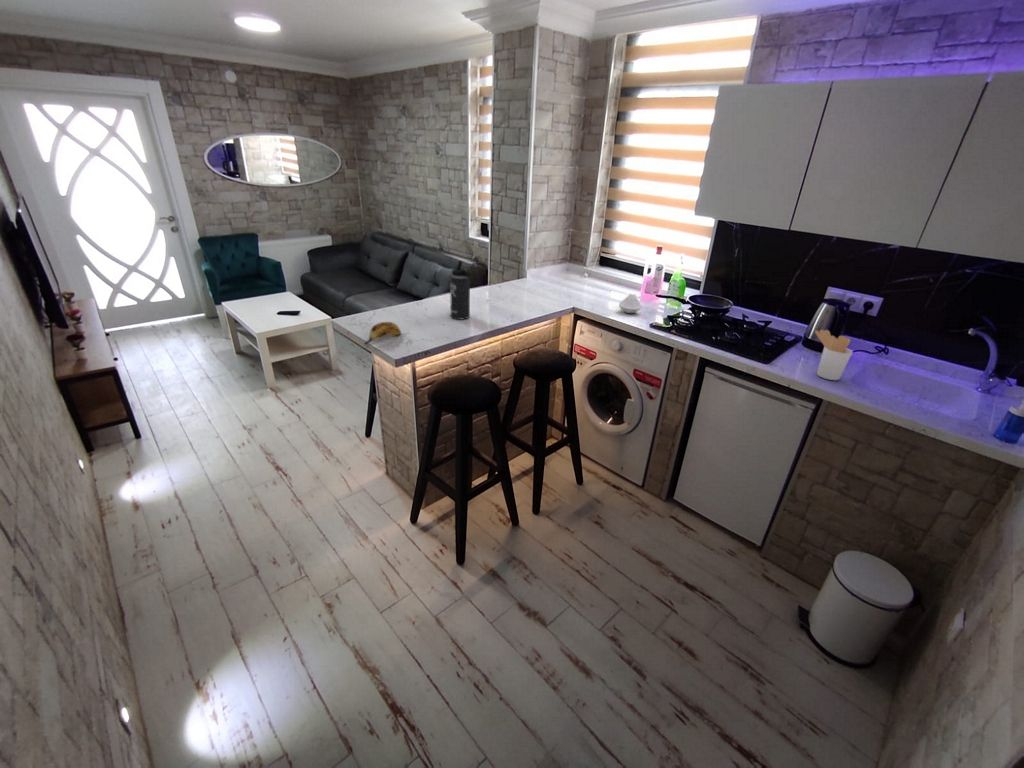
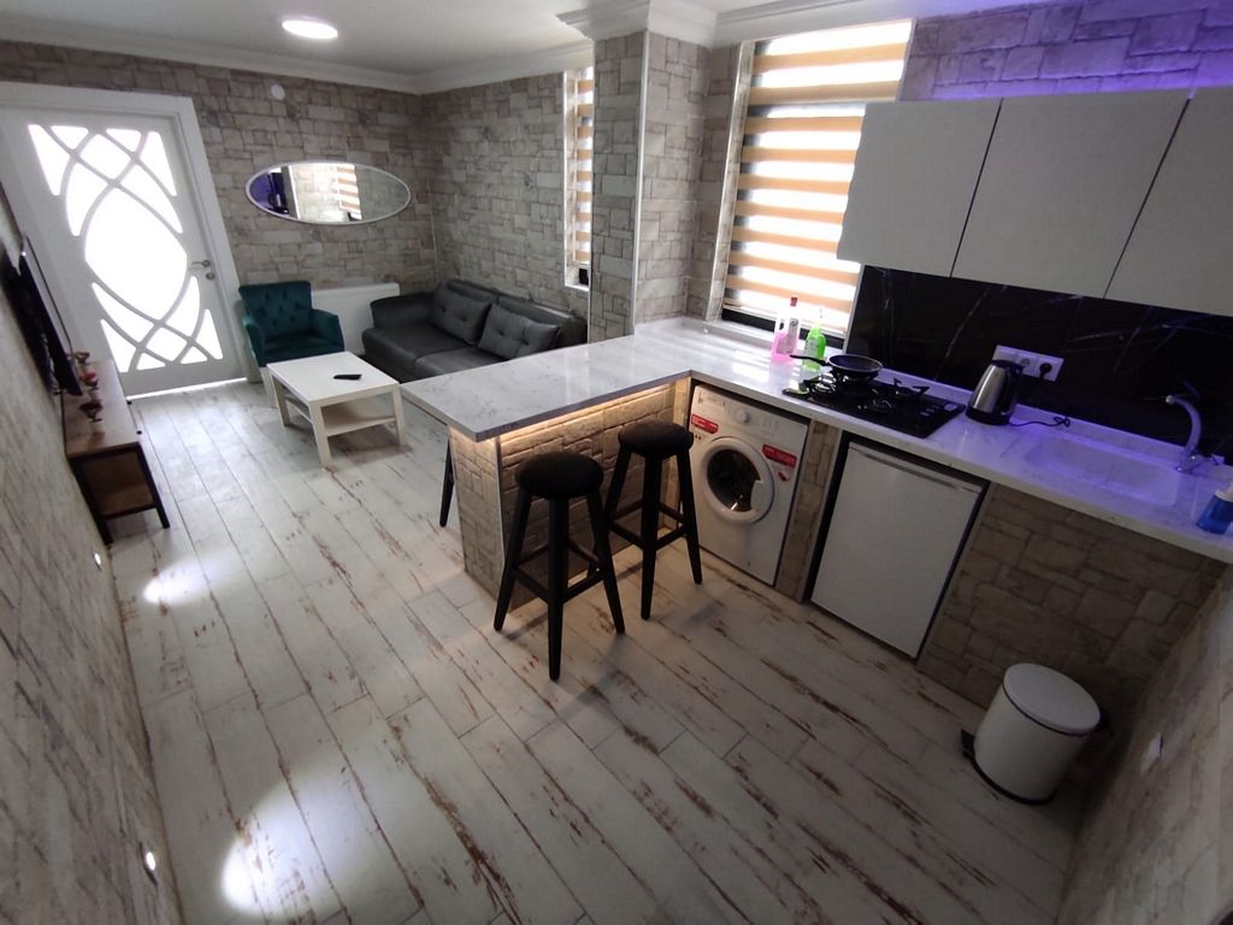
- banana [363,321,402,346]
- spoon rest [618,293,642,314]
- thermos bottle [449,260,471,320]
- utensil holder [814,329,853,381]
